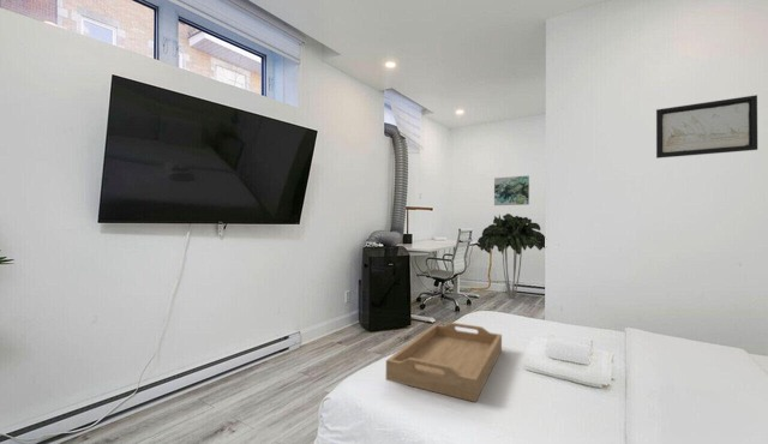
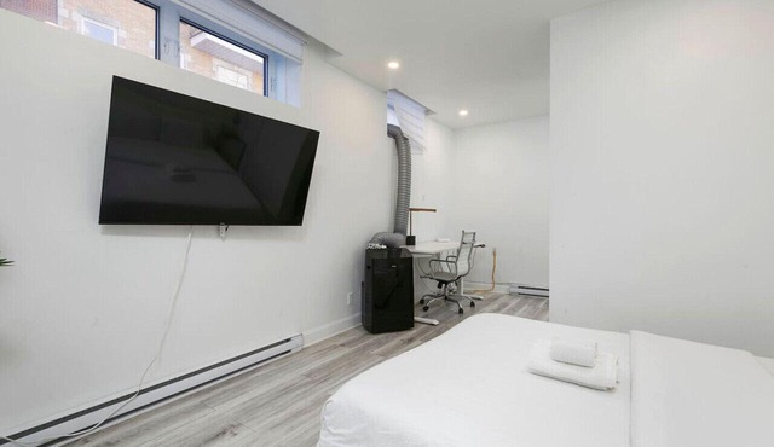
- serving tray [385,322,503,403]
- wall art [655,94,758,160]
- indoor plant [476,212,546,300]
- wall art [493,174,530,206]
